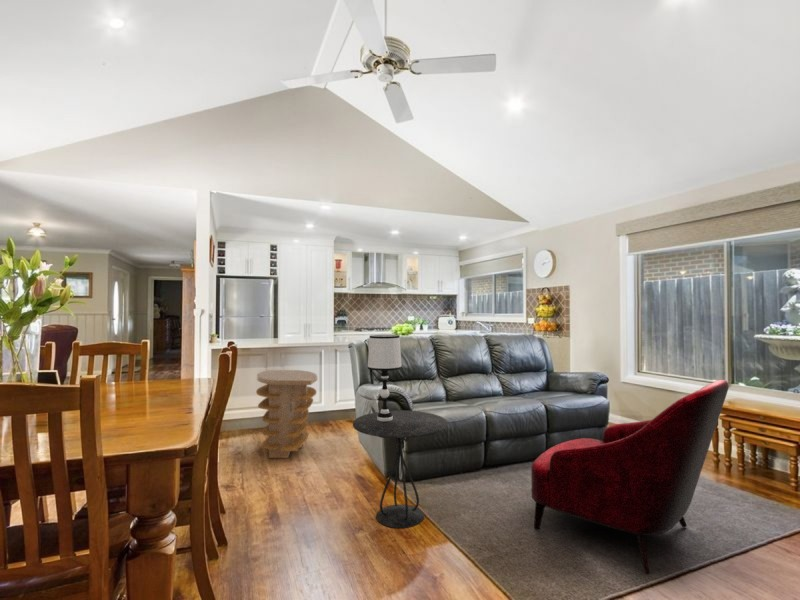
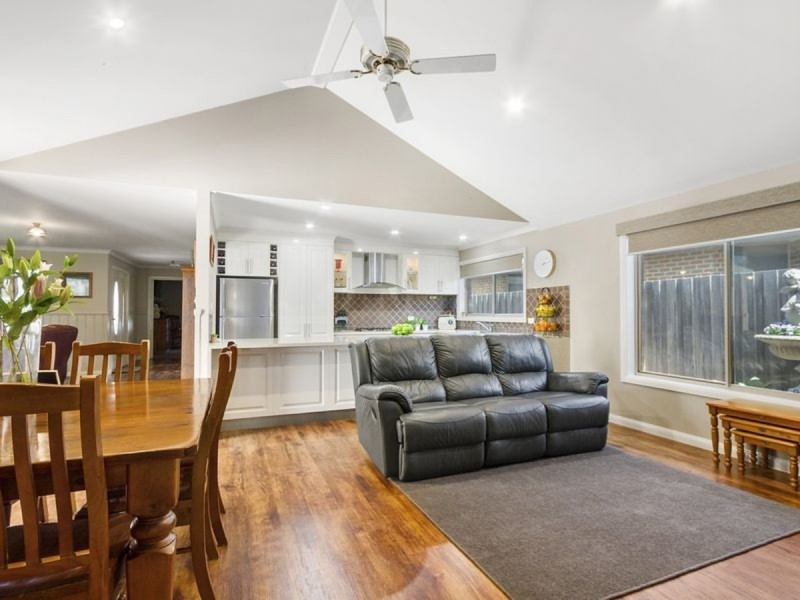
- armchair [530,379,730,575]
- table lamp [367,334,403,422]
- side table [255,369,318,459]
- side table [352,409,448,529]
